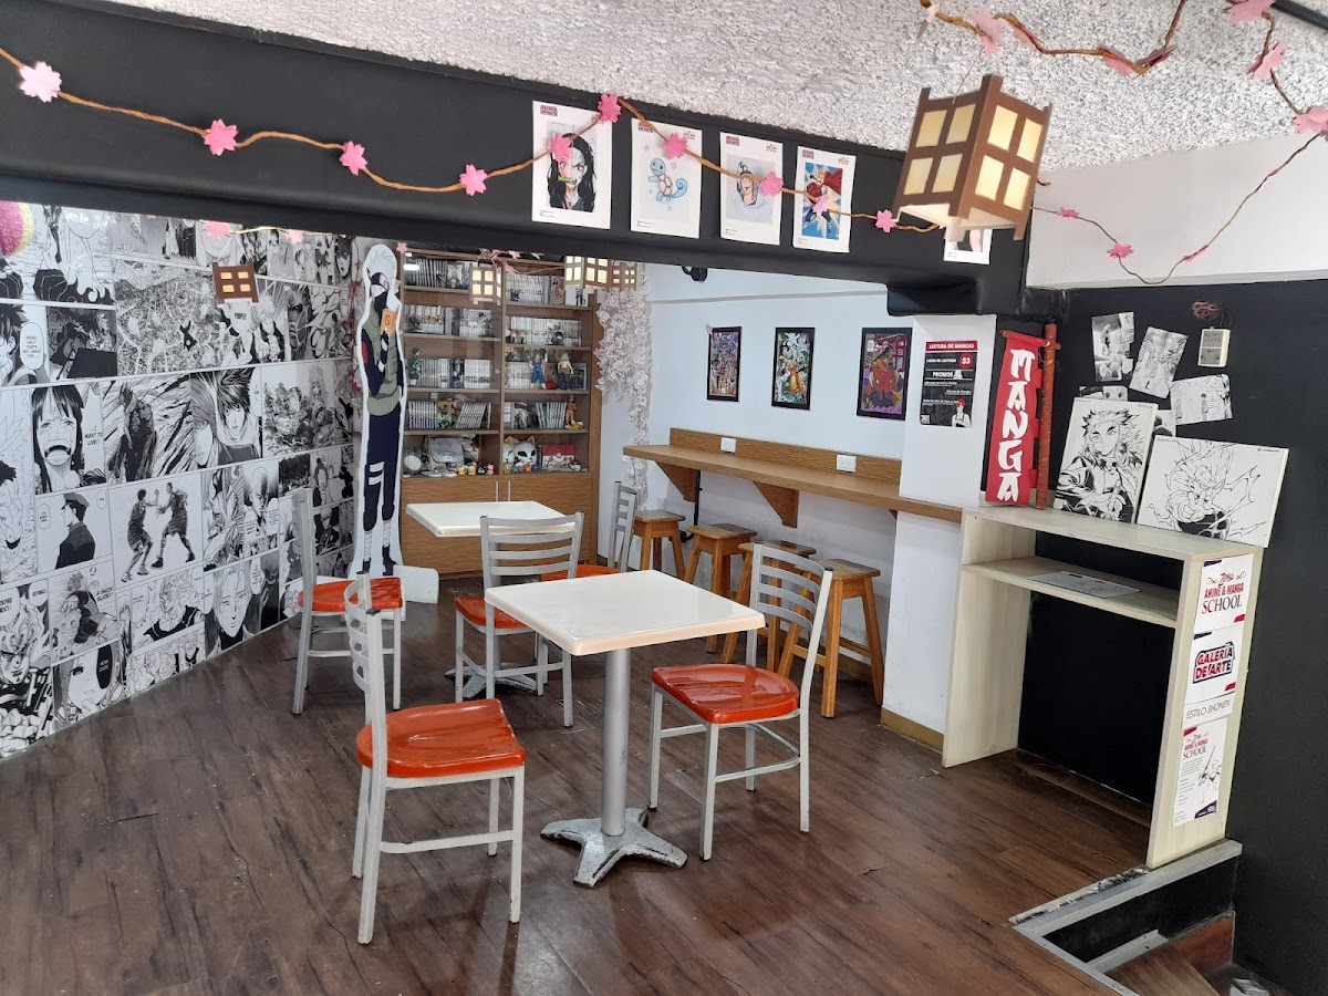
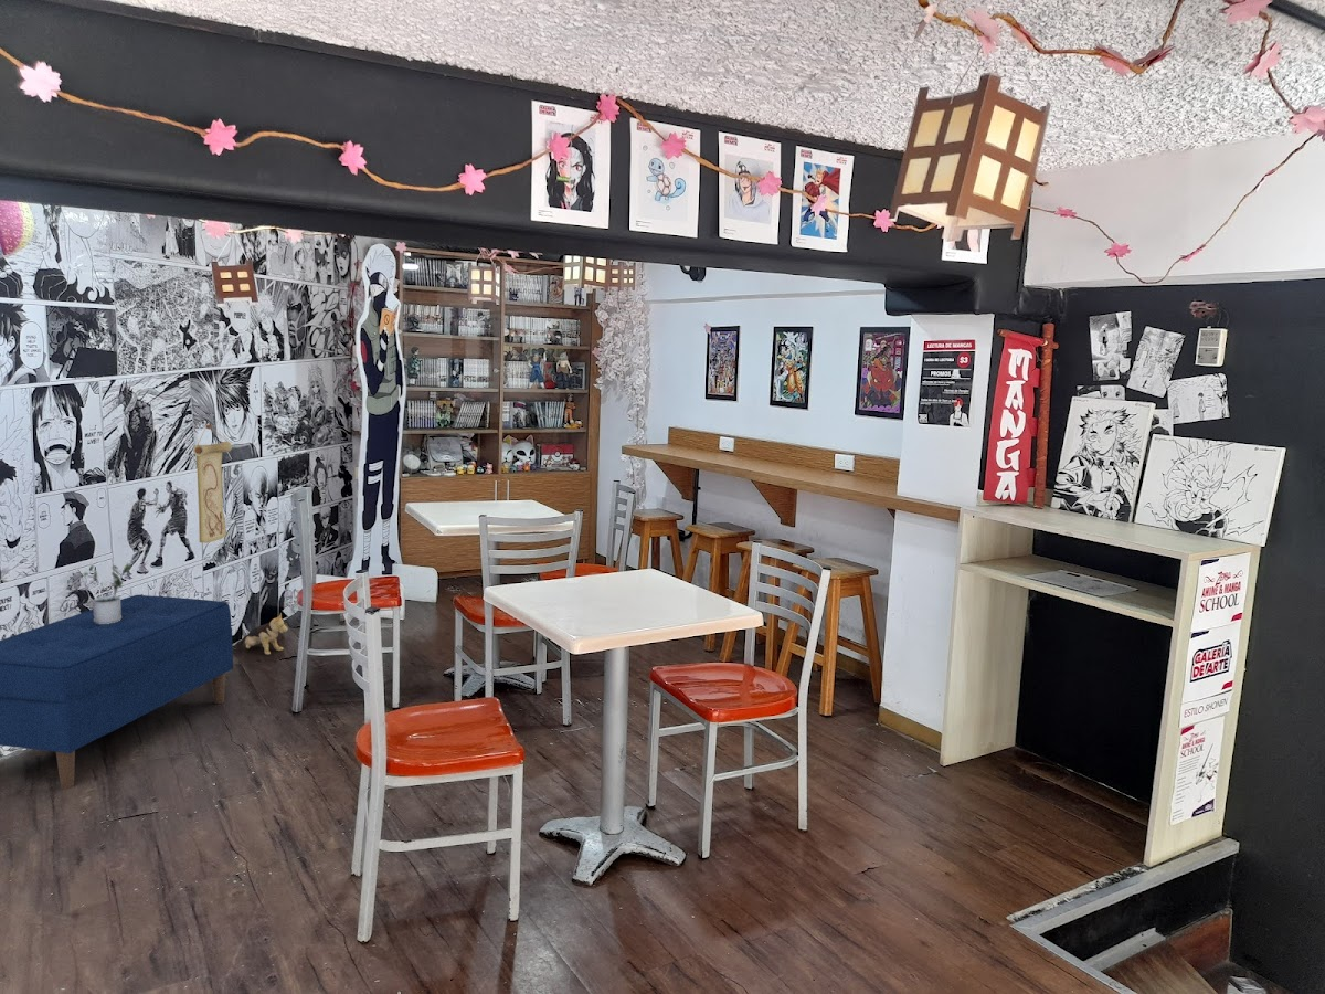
+ potted plant [82,562,132,624]
+ plush toy [235,612,289,655]
+ bench [0,594,234,790]
+ wall scroll [192,423,233,543]
